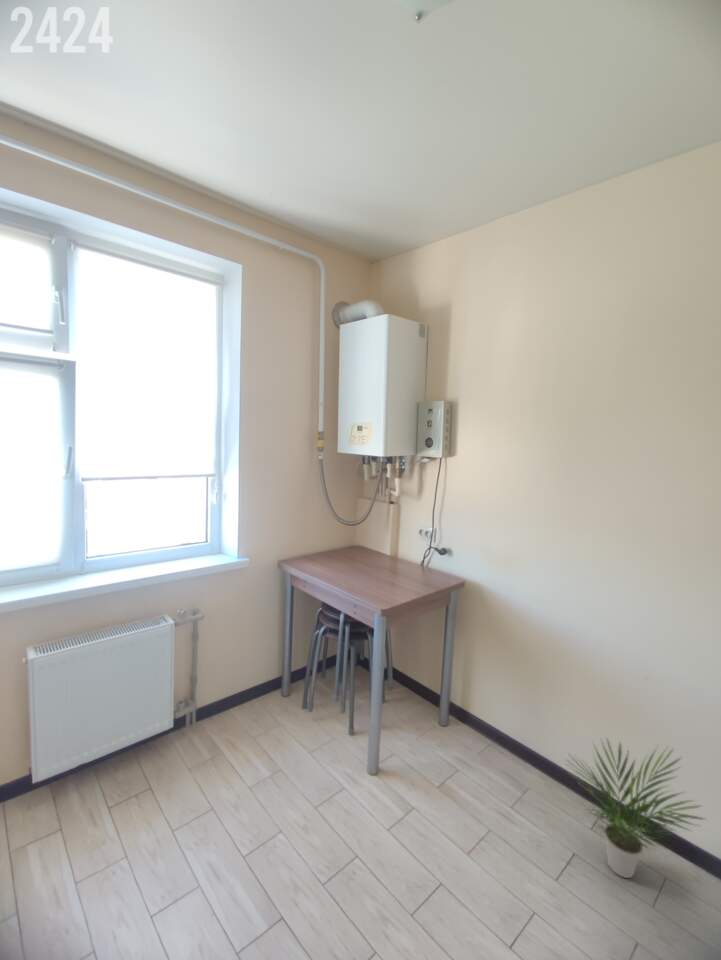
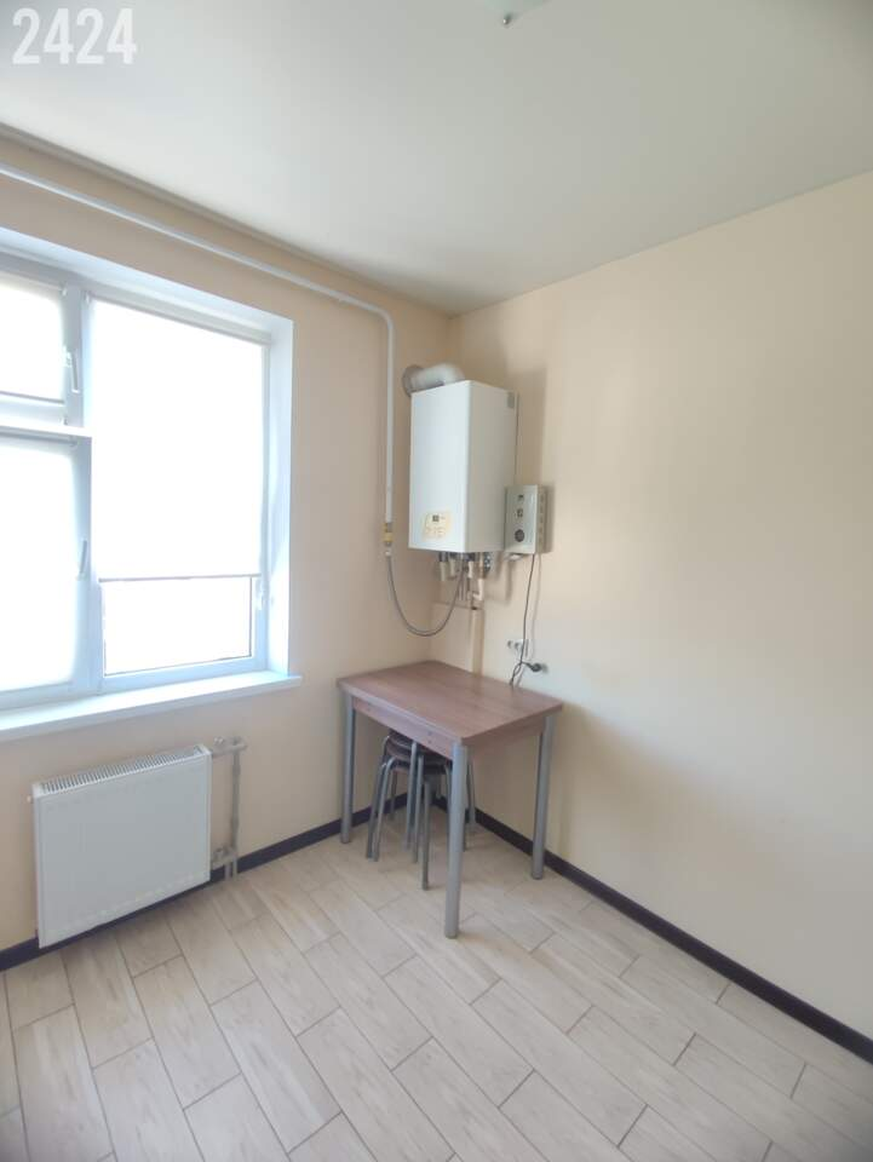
- potted plant [563,736,707,879]
